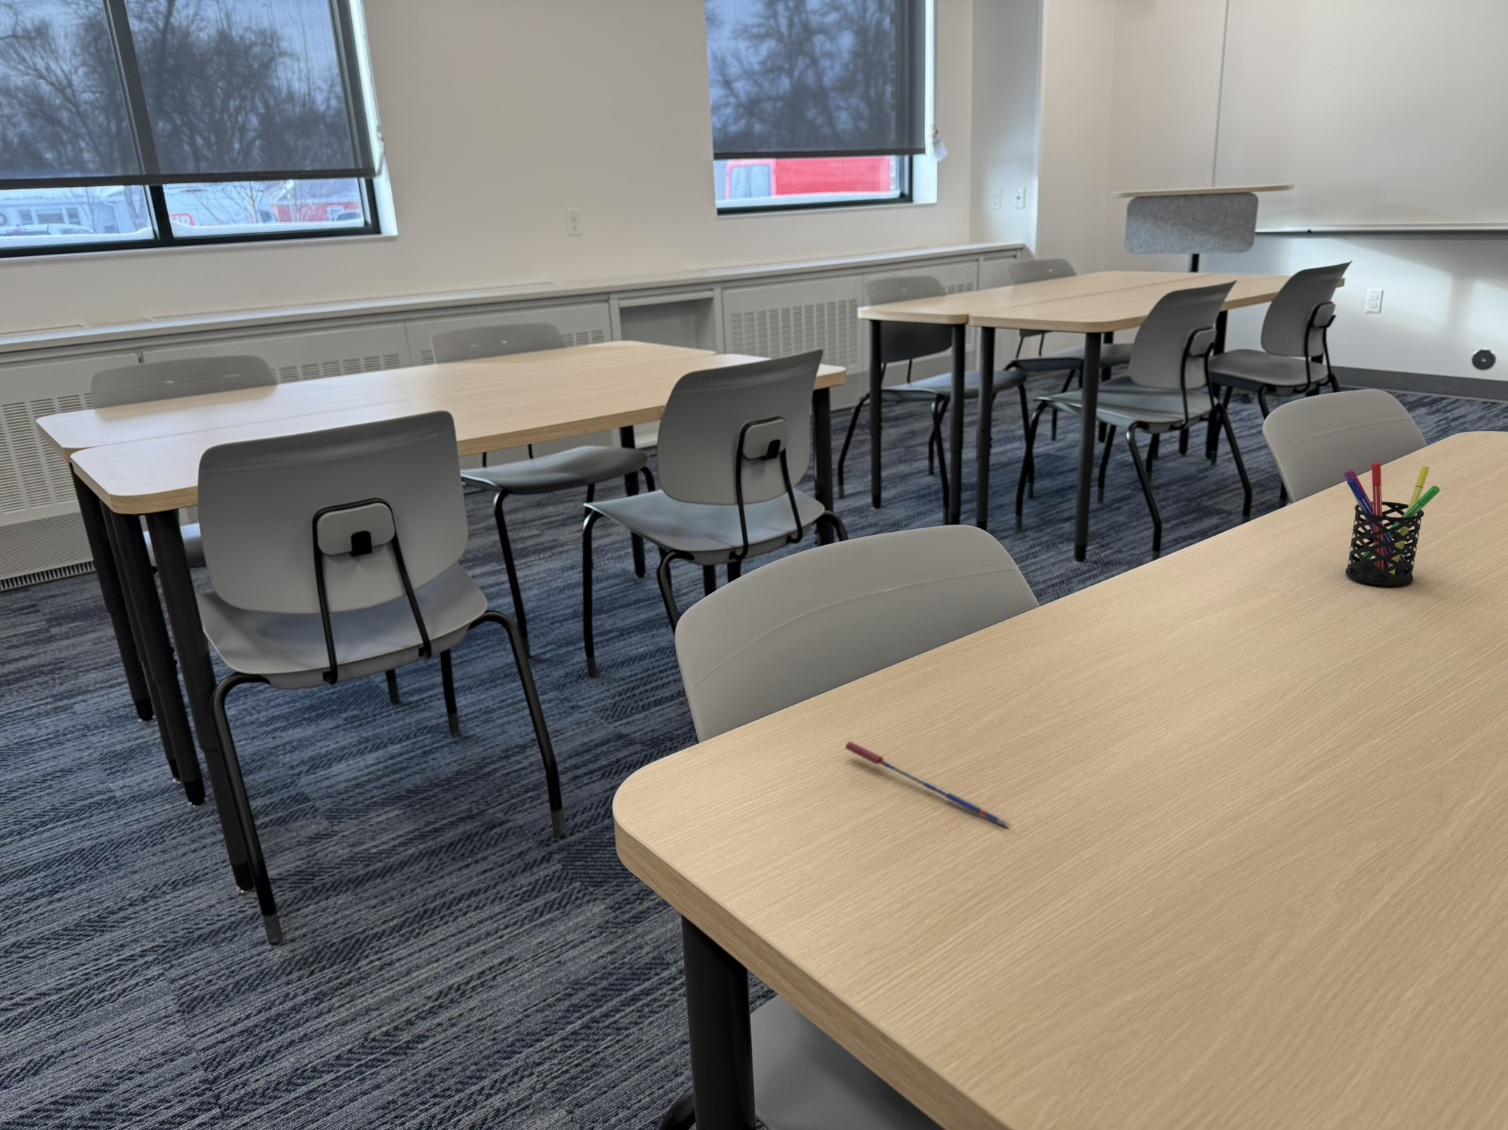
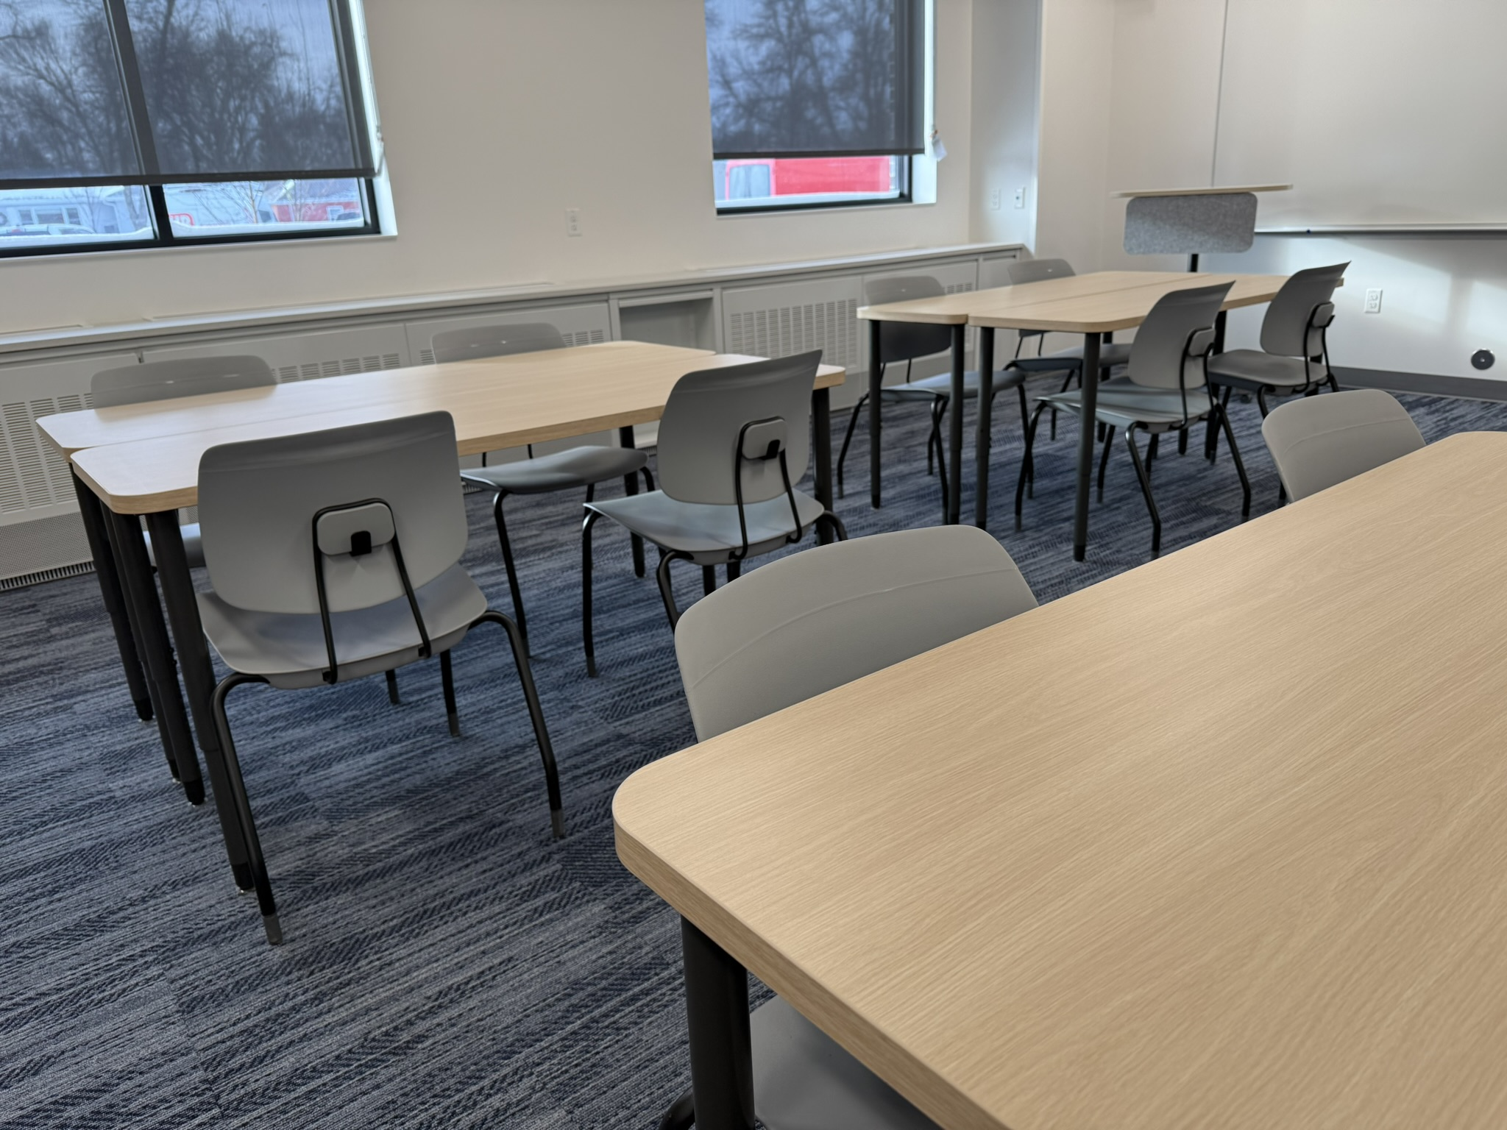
- pen holder [1342,462,1440,586]
- pen [844,741,1013,830]
